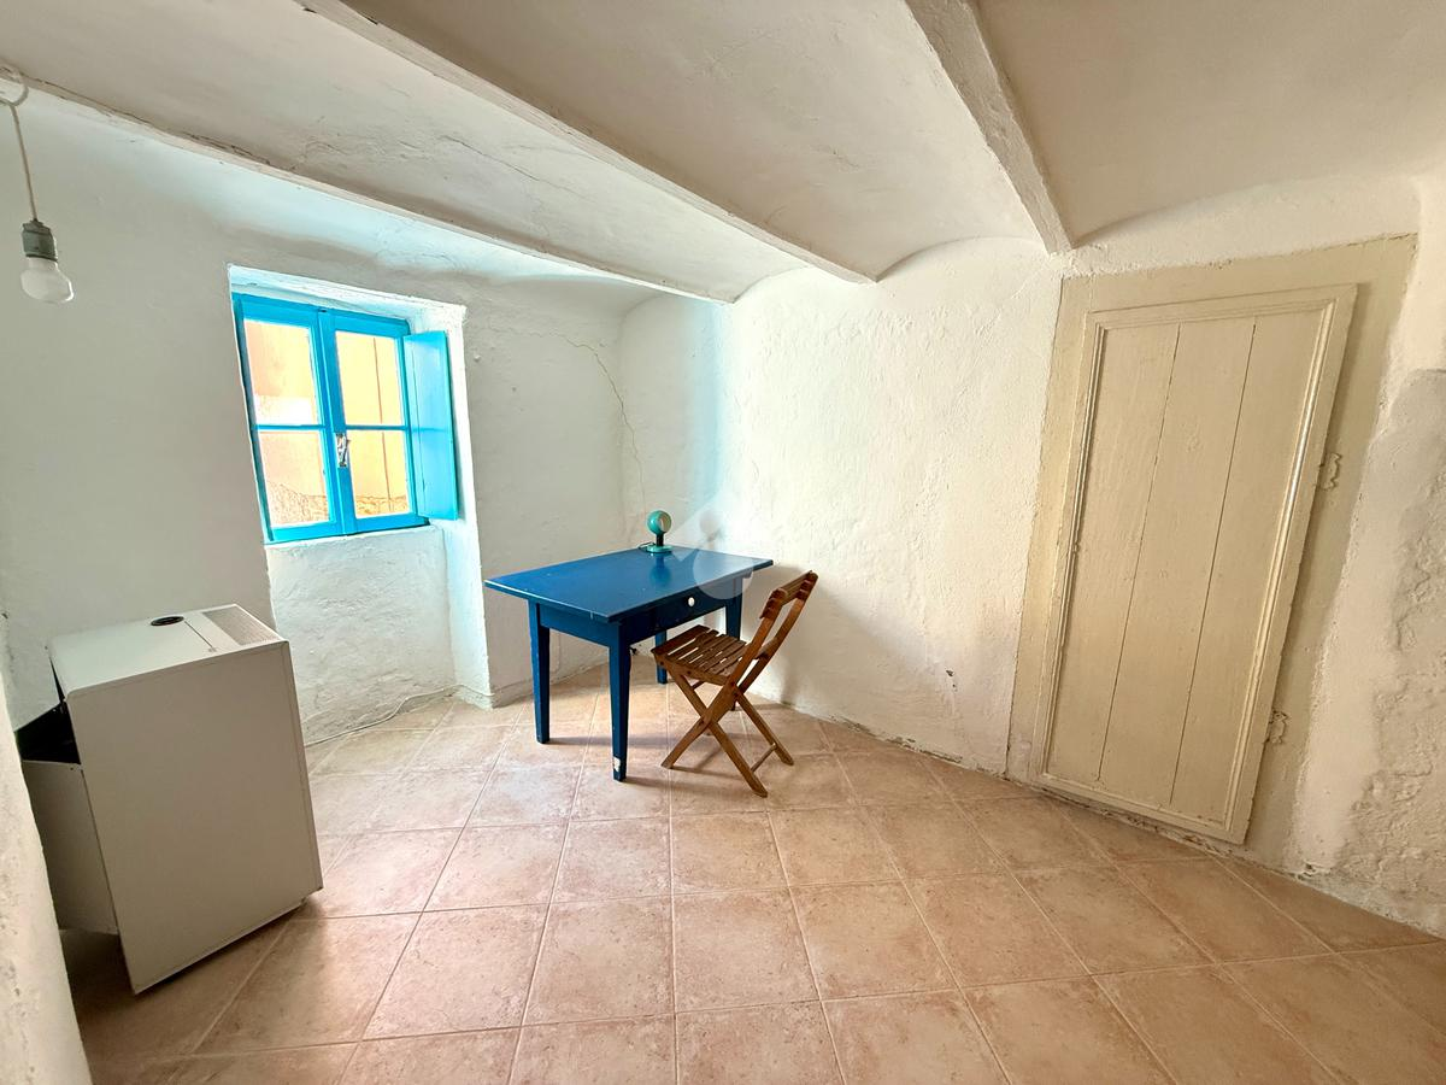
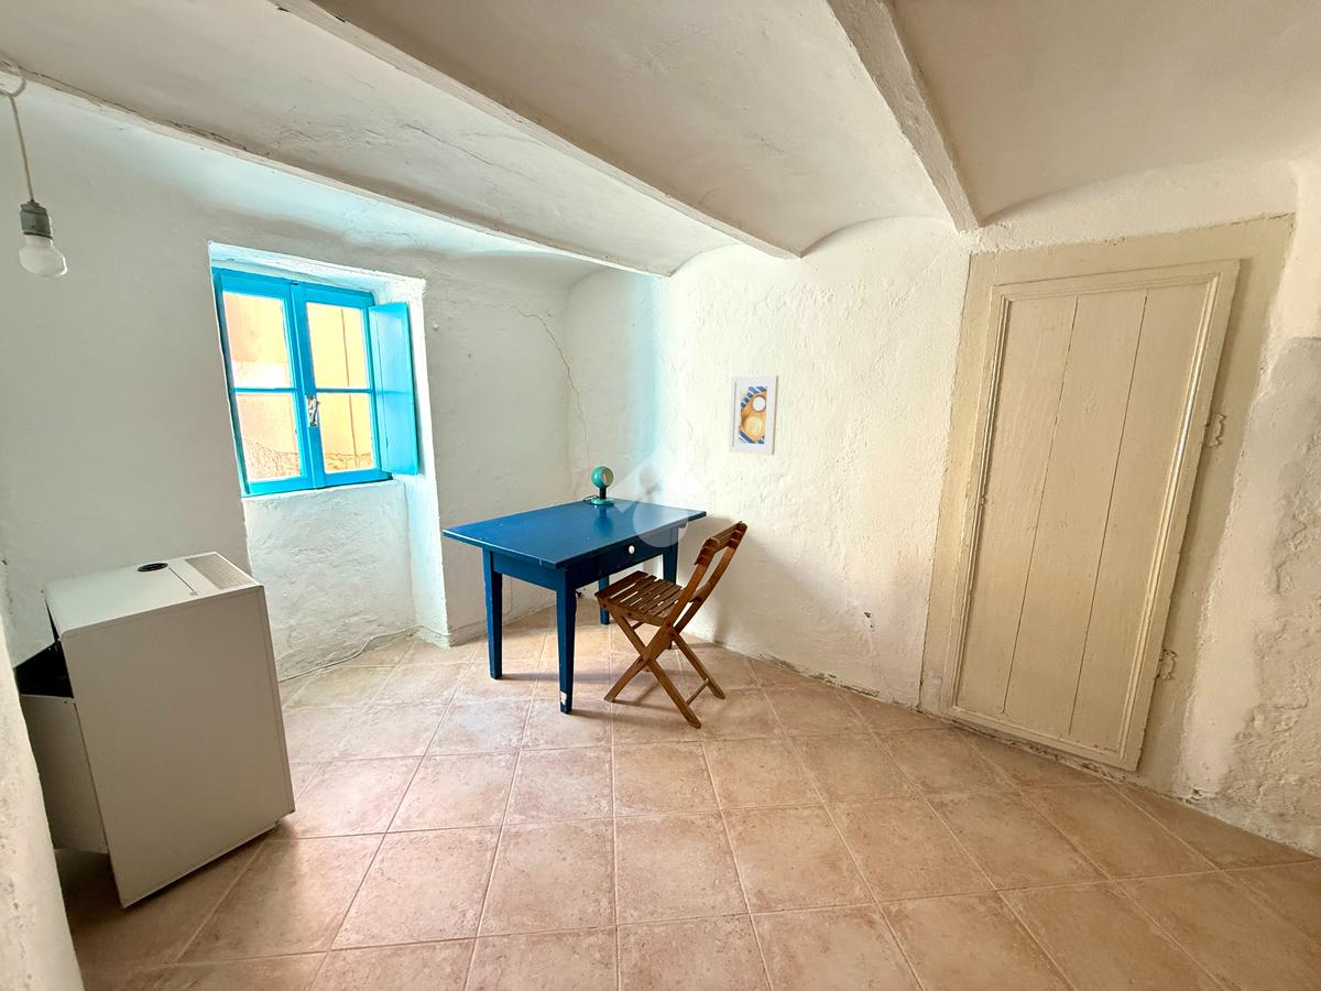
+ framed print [728,374,779,456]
